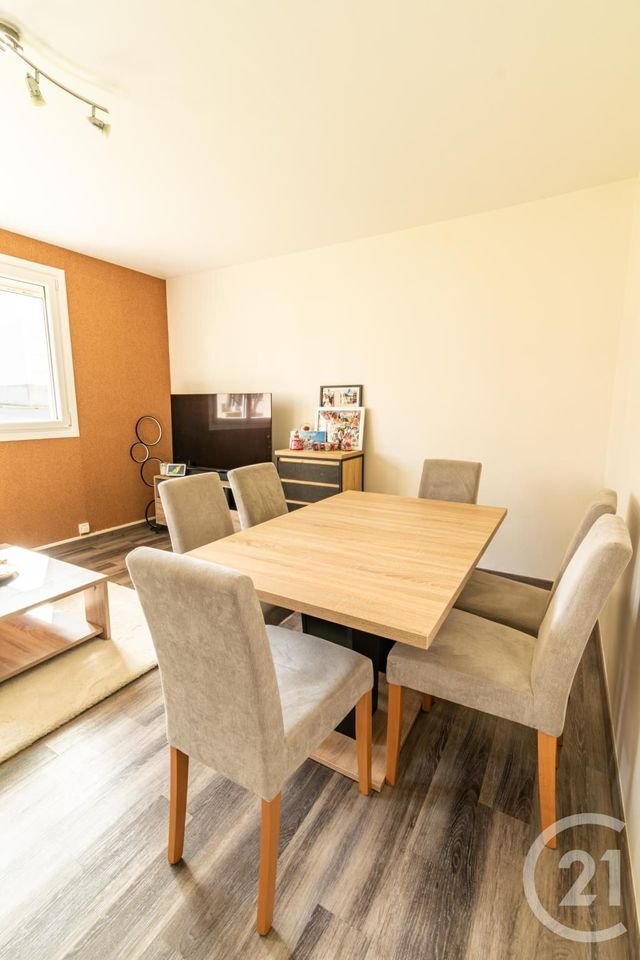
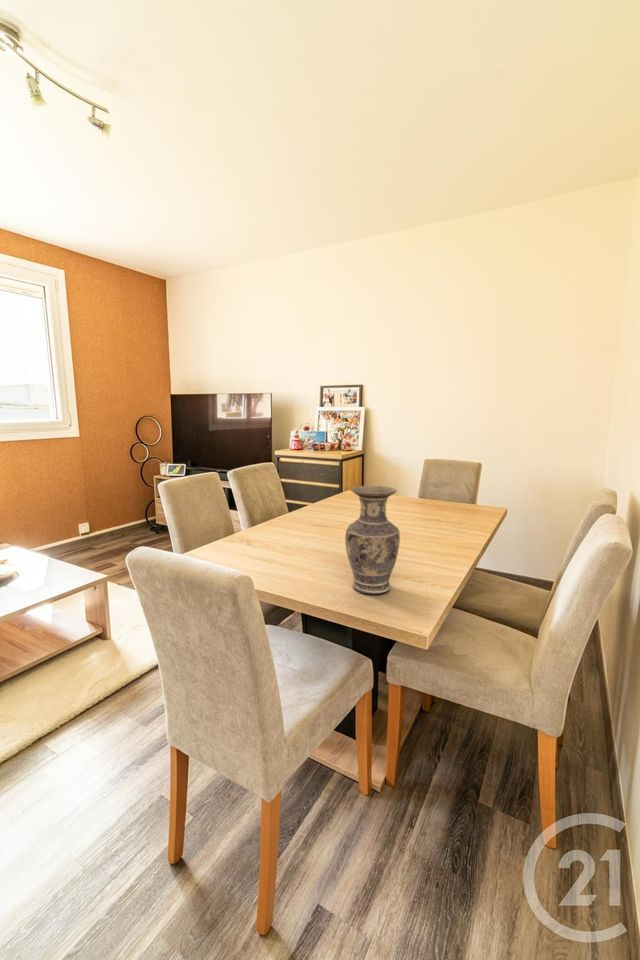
+ vase [344,485,401,596]
